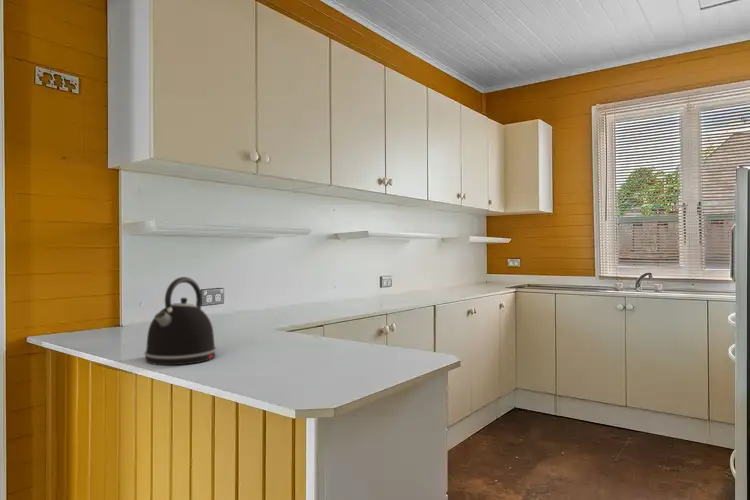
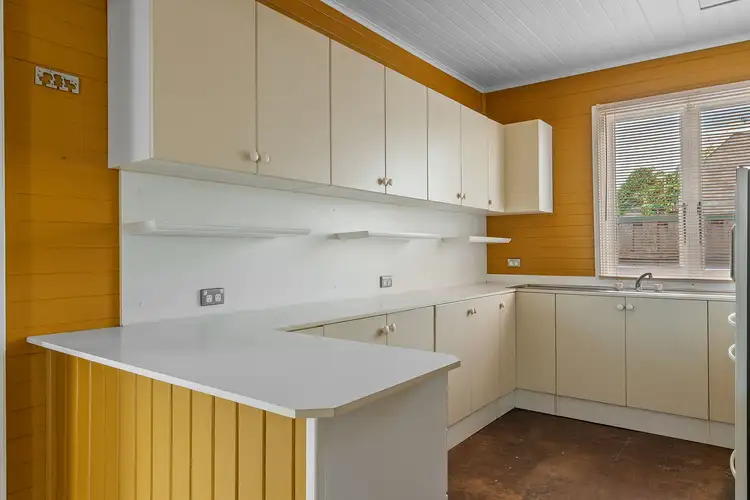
- kettle [143,276,217,366]
